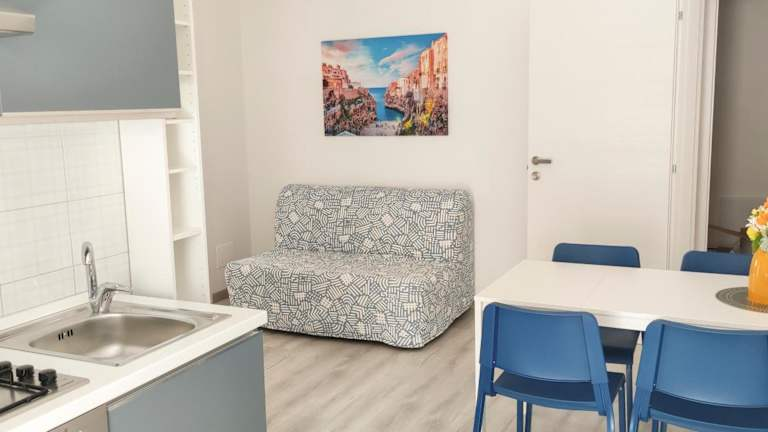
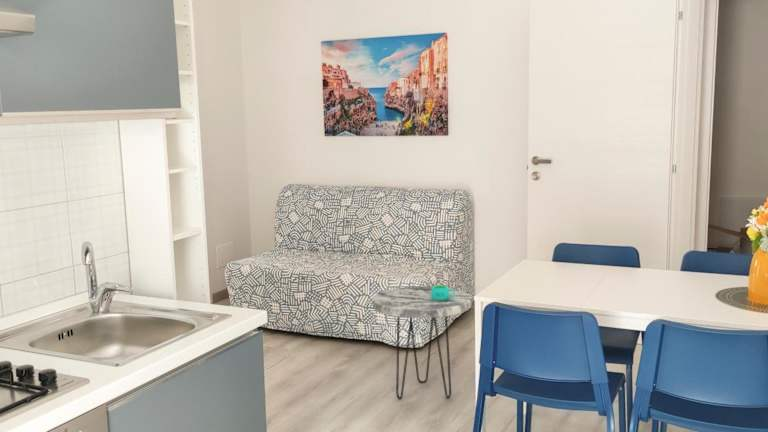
+ mug [431,284,455,301]
+ side table [372,285,473,400]
